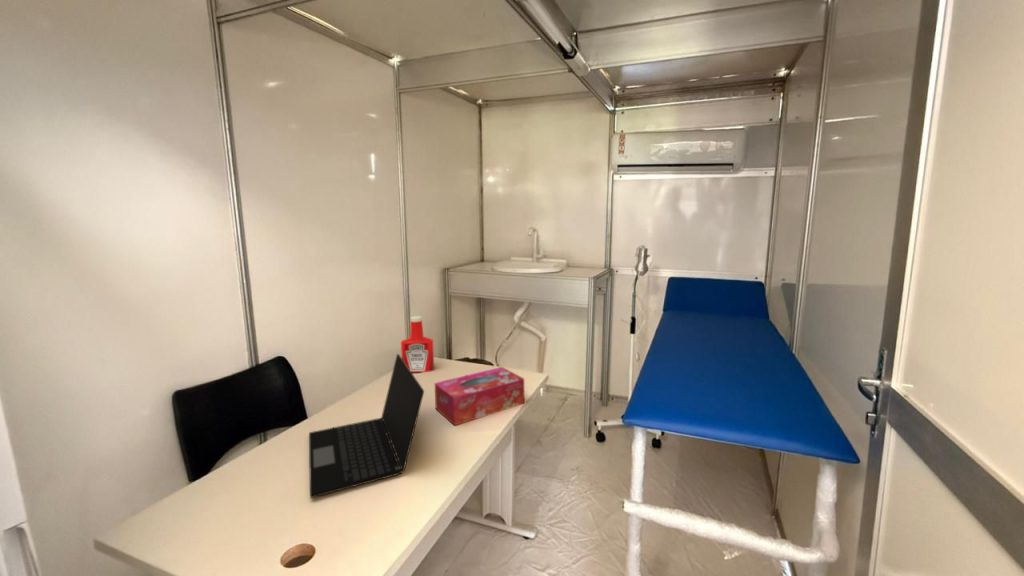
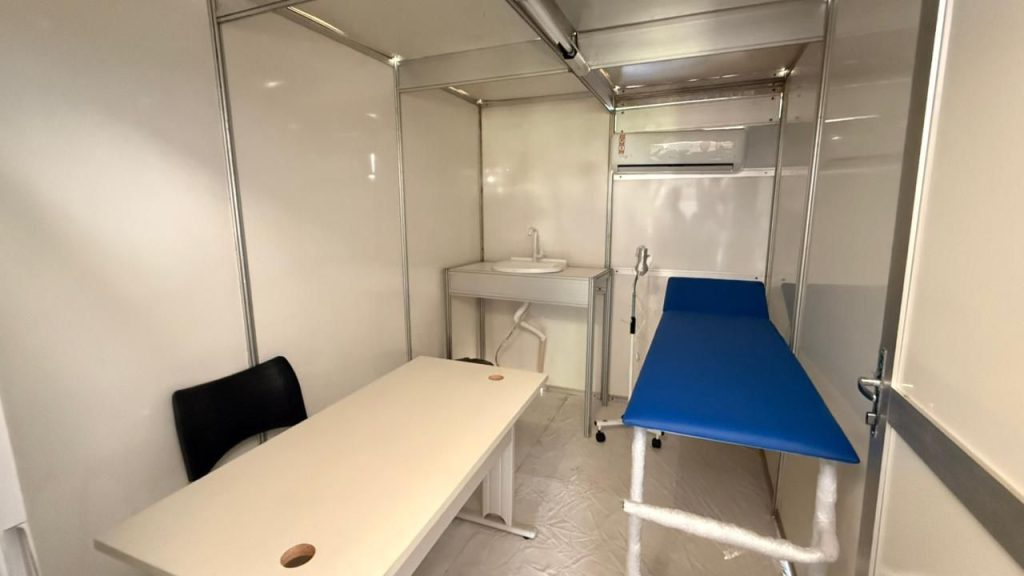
- laptop [308,353,425,499]
- tissue box [434,366,525,427]
- soap bottle [400,315,435,374]
